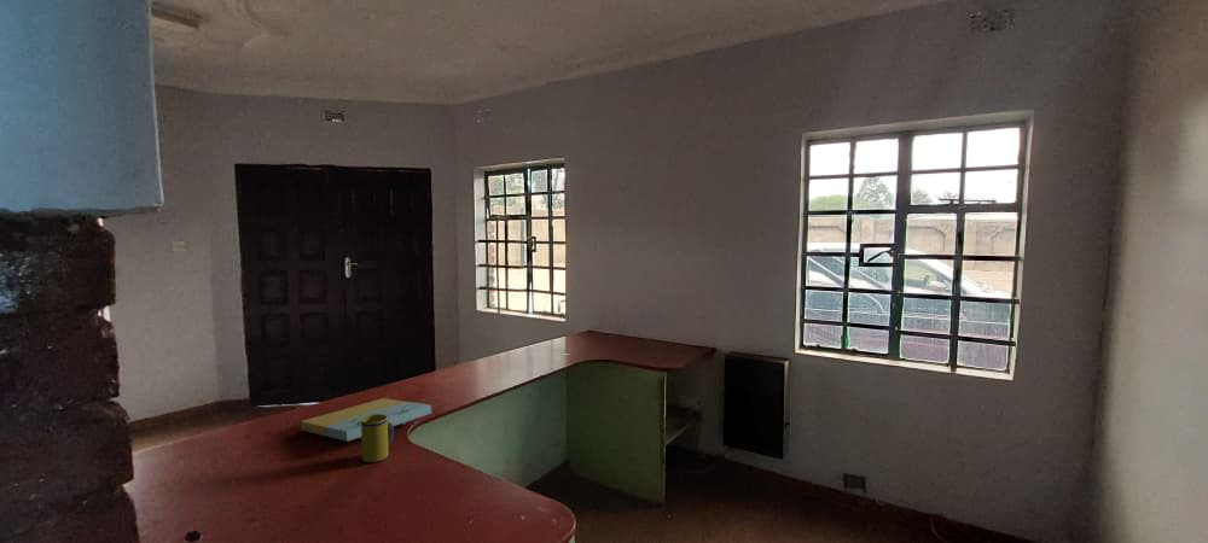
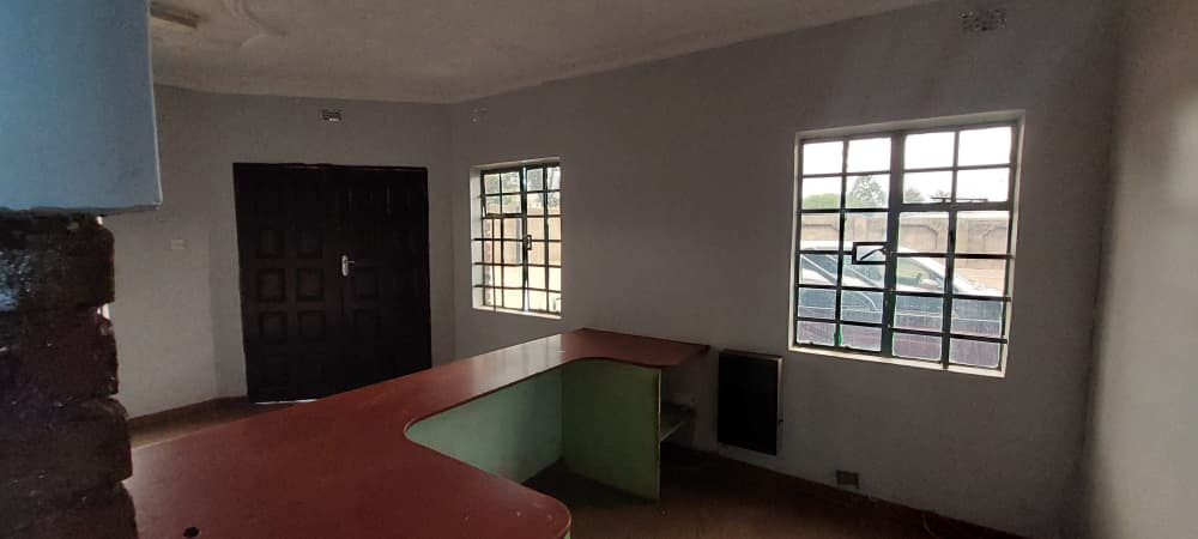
- architectural model [300,397,432,443]
- mug [360,414,395,463]
